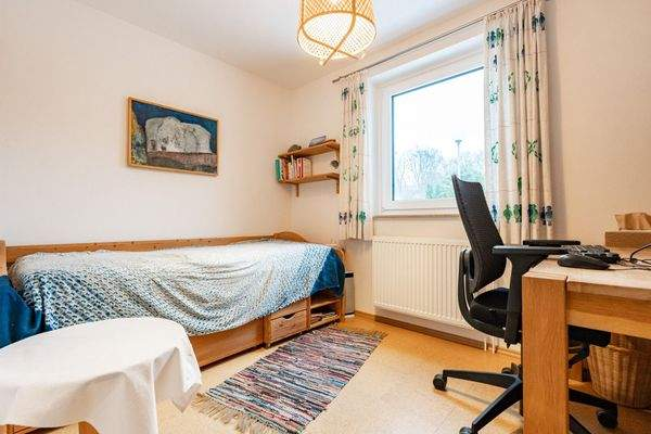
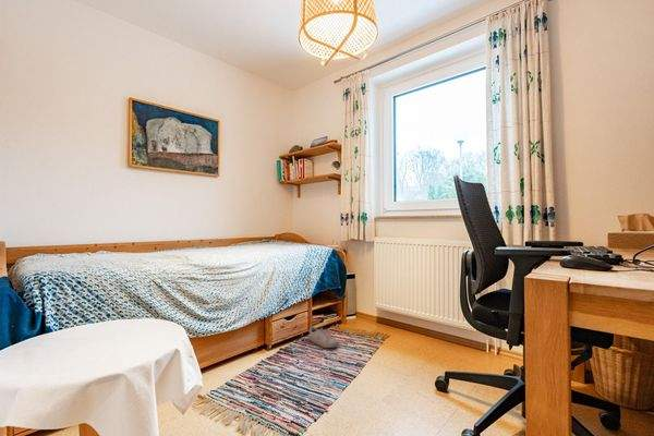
+ shoe [307,325,340,349]
